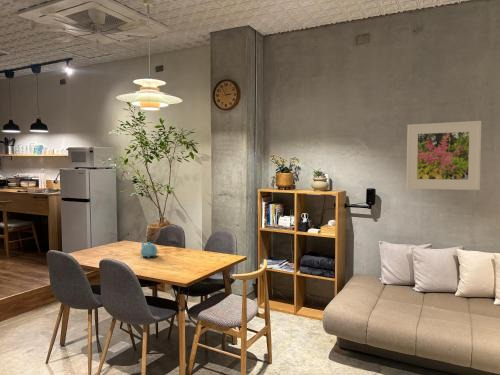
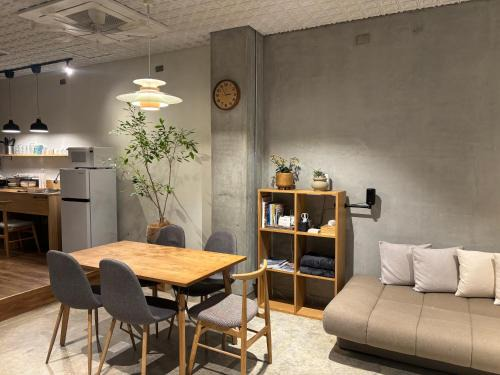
- teapot [140,240,159,259]
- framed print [406,120,482,191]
